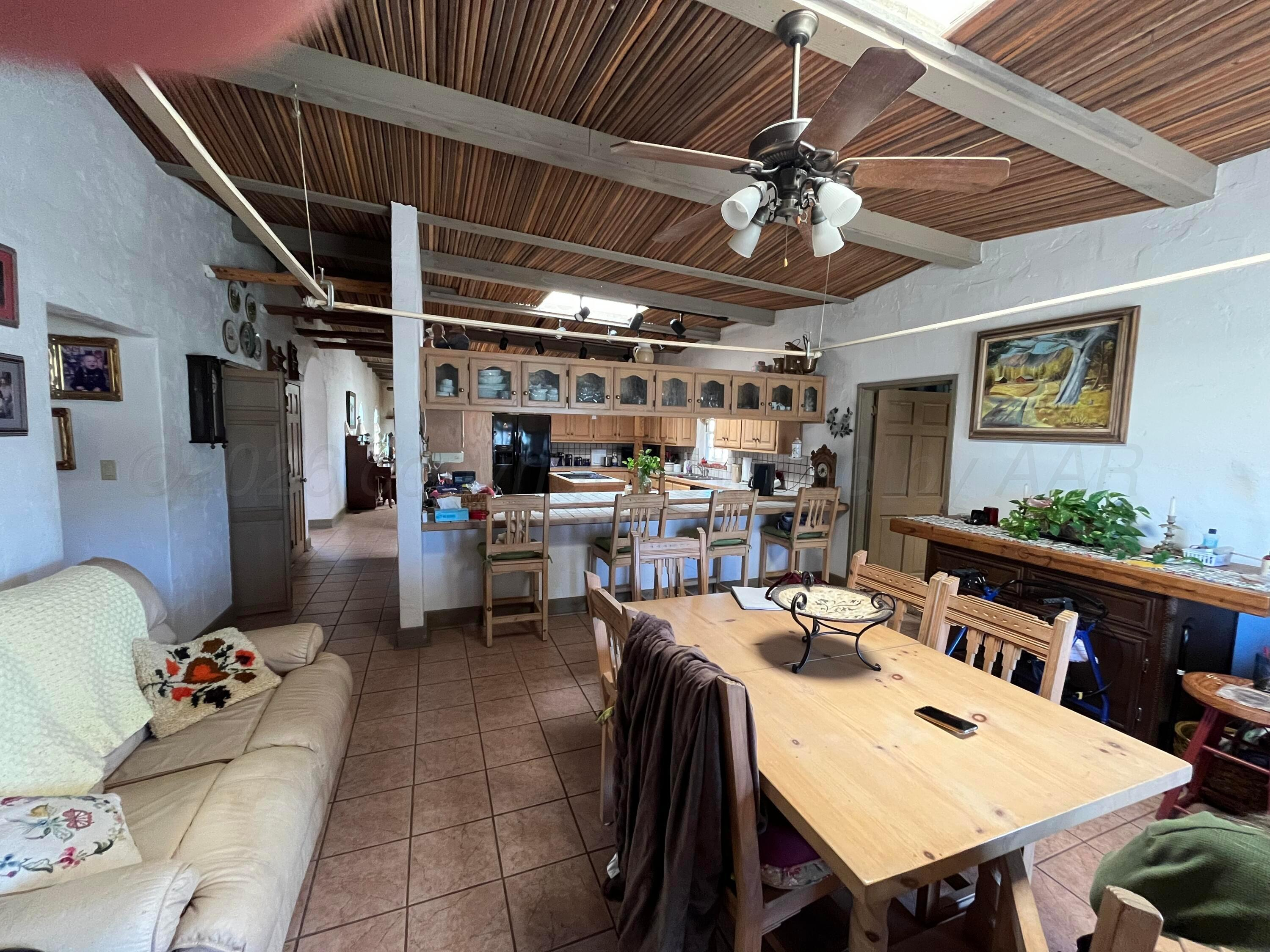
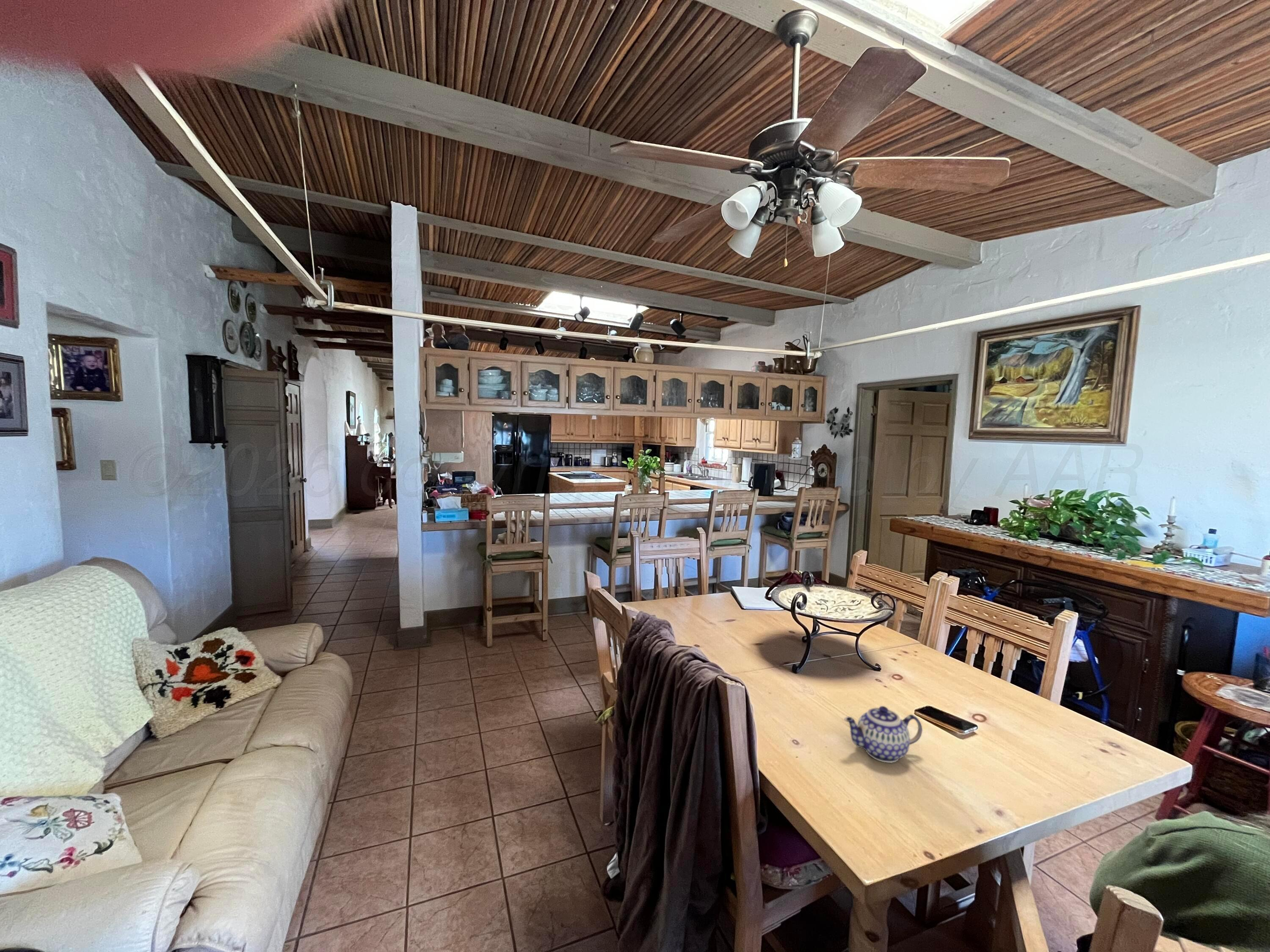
+ teapot [844,706,923,763]
